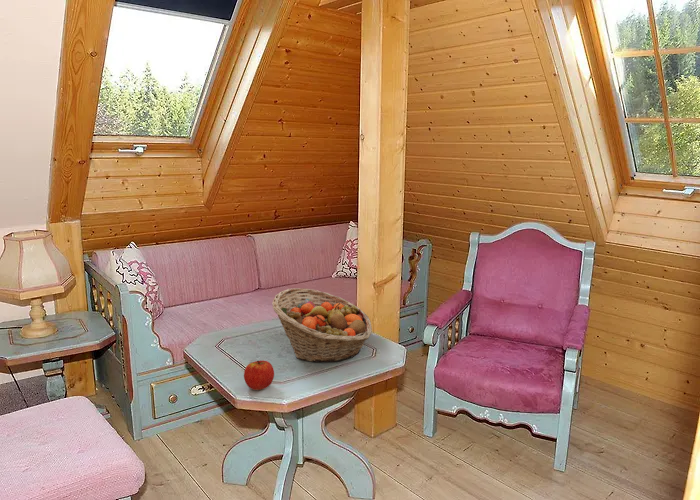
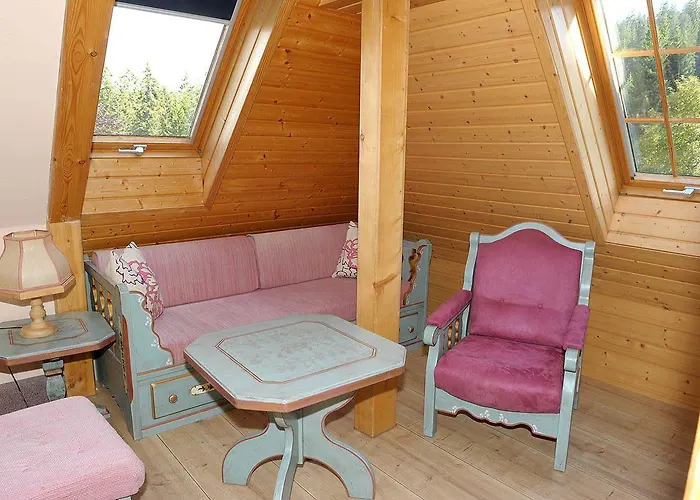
- apple [243,359,275,391]
- fruit basket [271,287,373,363]
